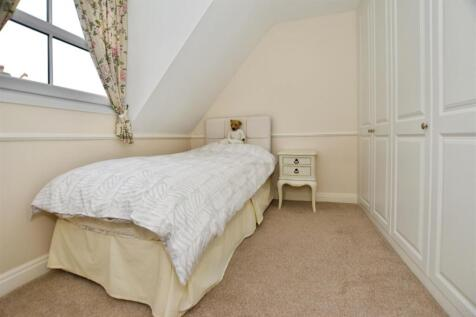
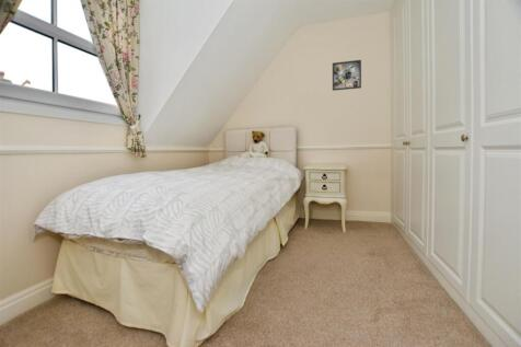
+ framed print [332,59,362,92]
